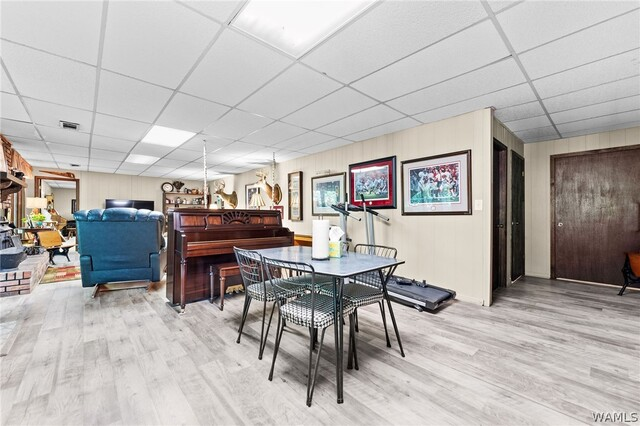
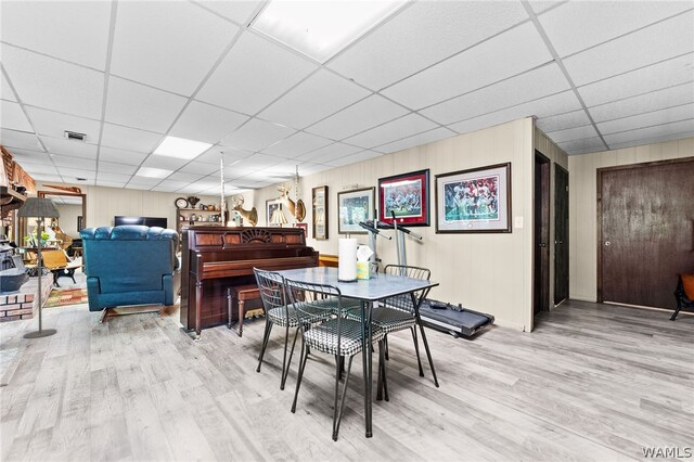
+ floor lamp [16,196,61,339]
